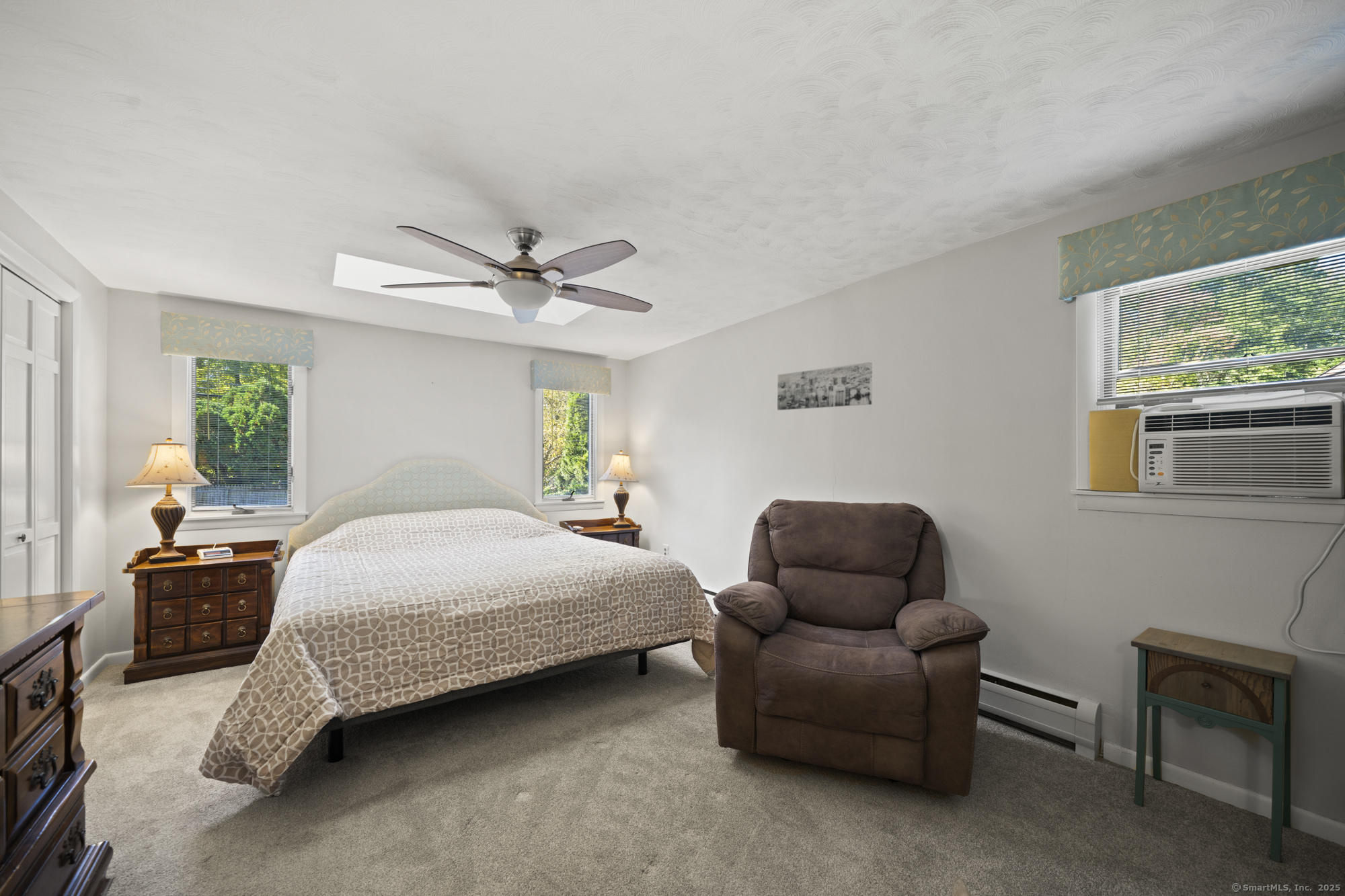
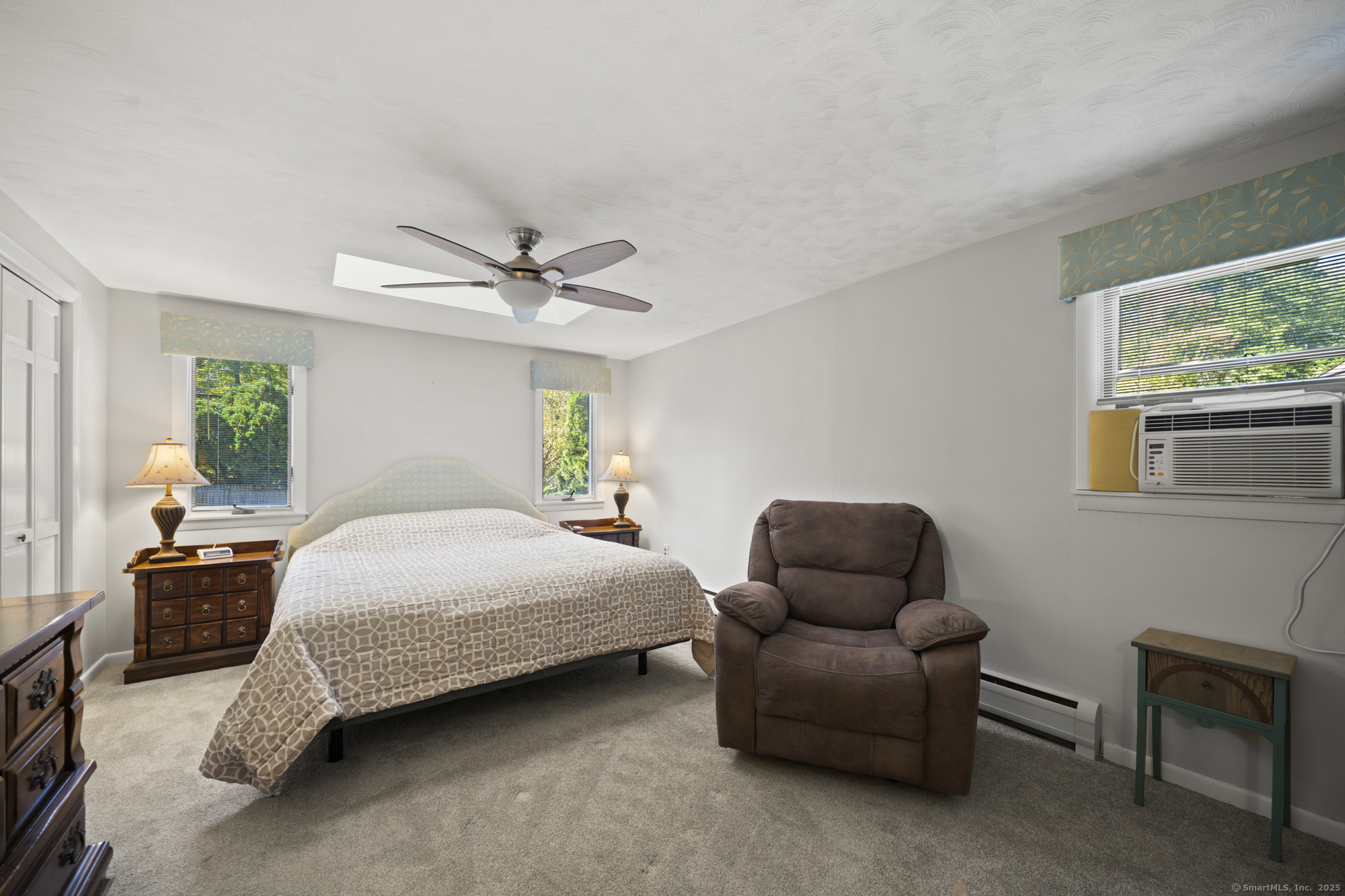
- wall art [777,362,873,411]
